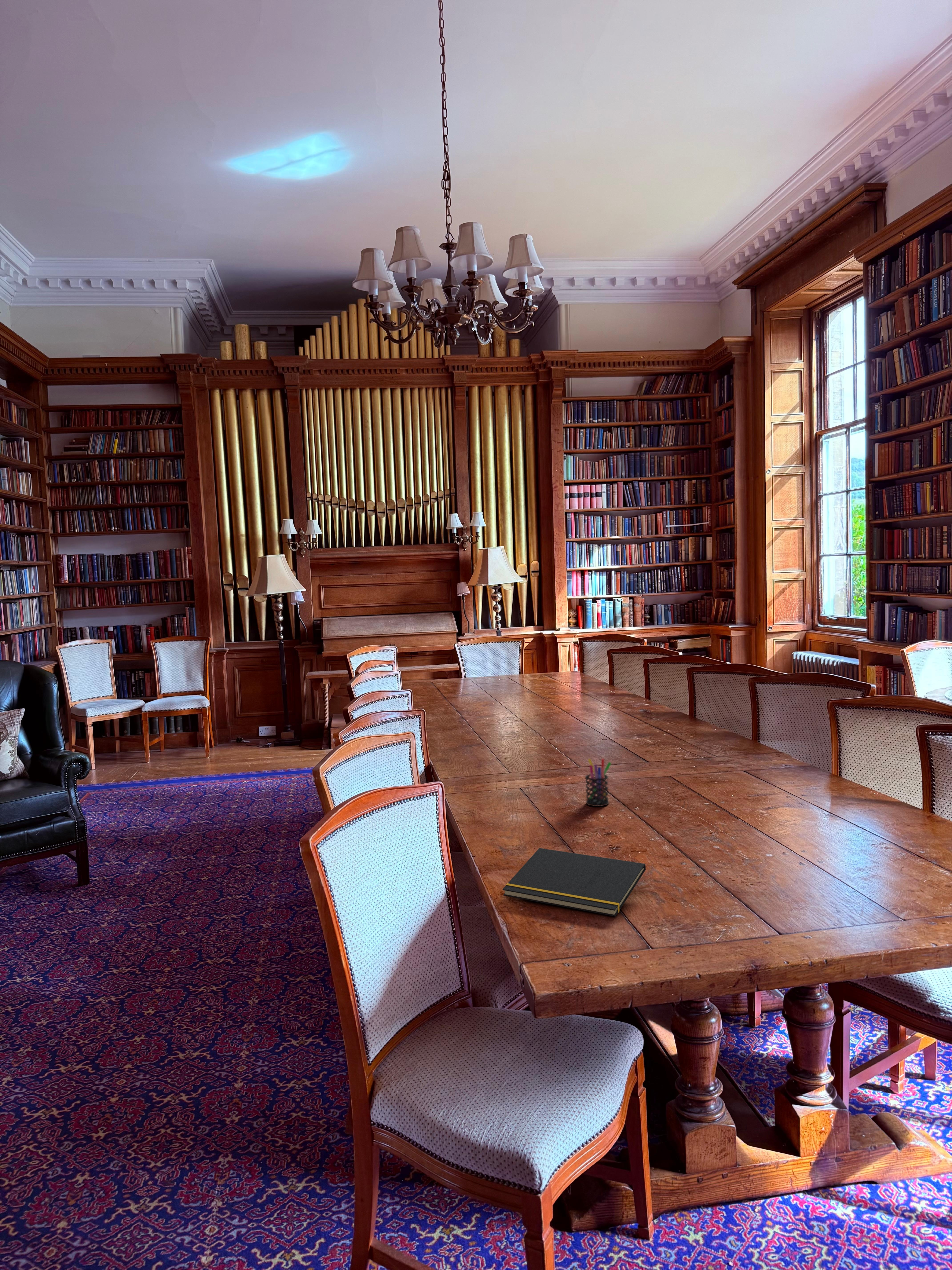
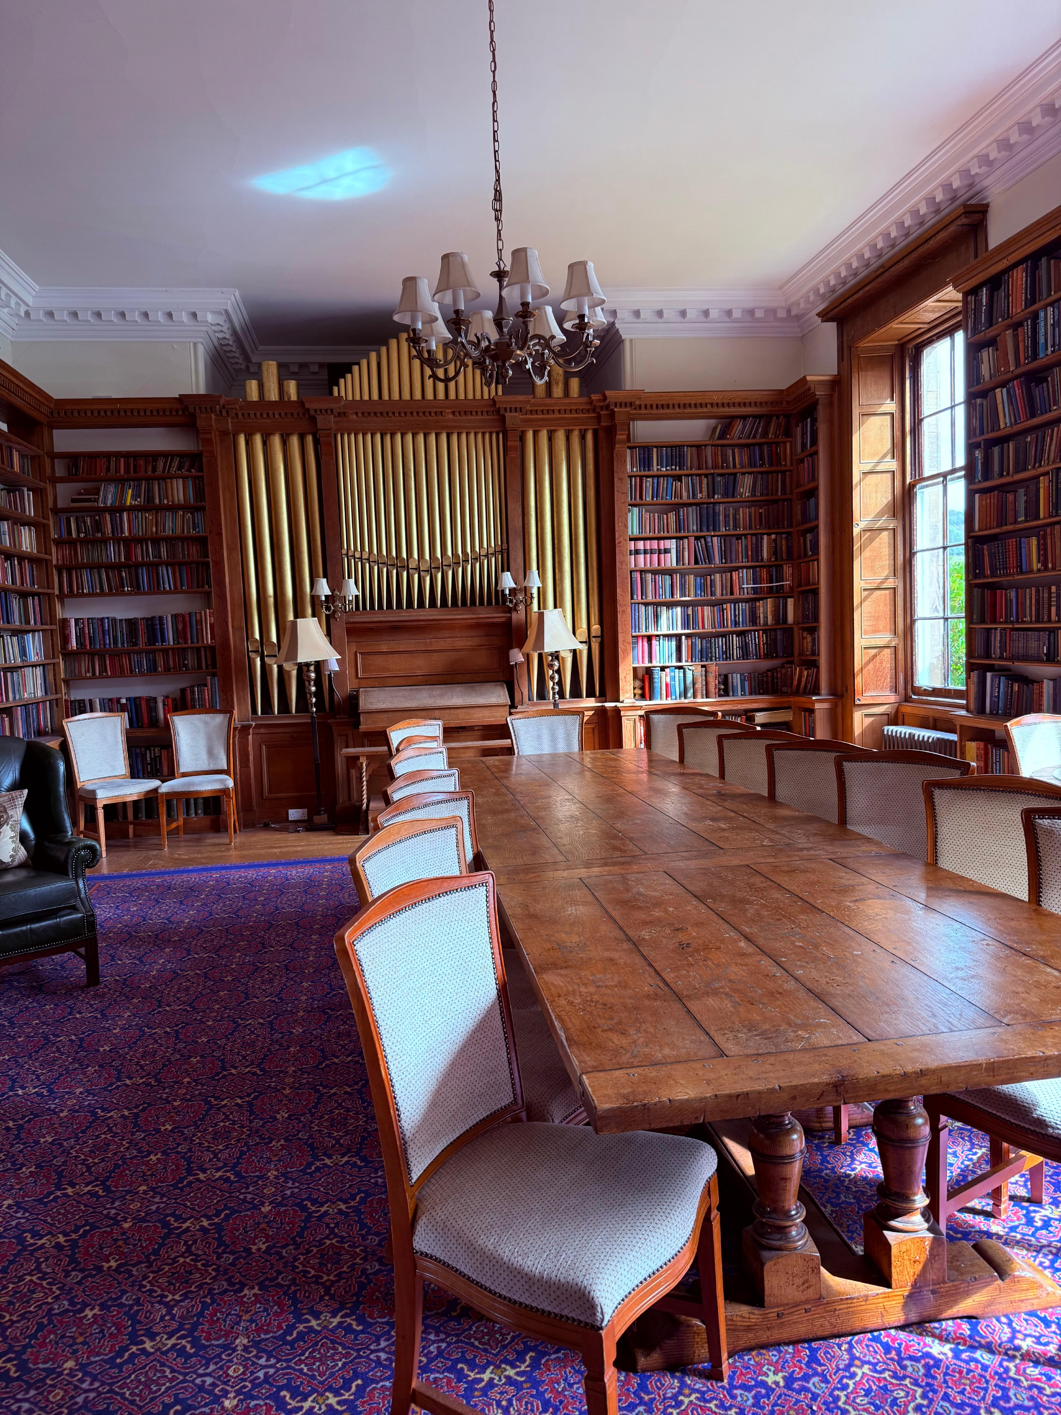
- pen holder [585,758,612,806]
- notepad [502,848,646,917]
